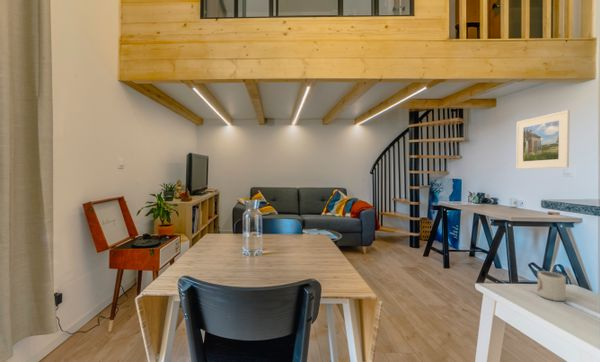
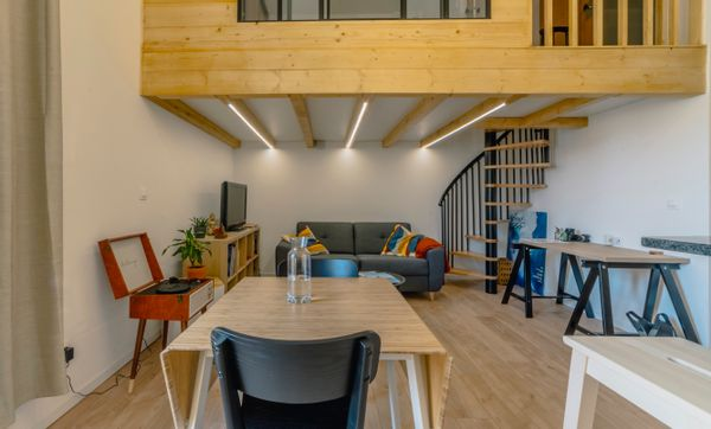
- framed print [515,109,571,170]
- cup [536,270,567,302]
